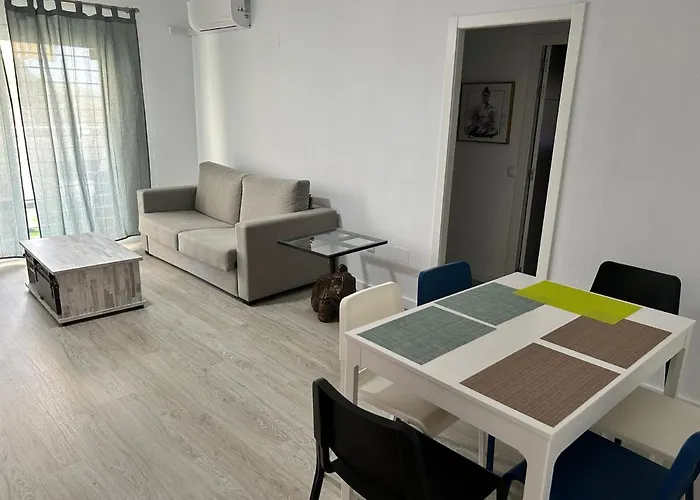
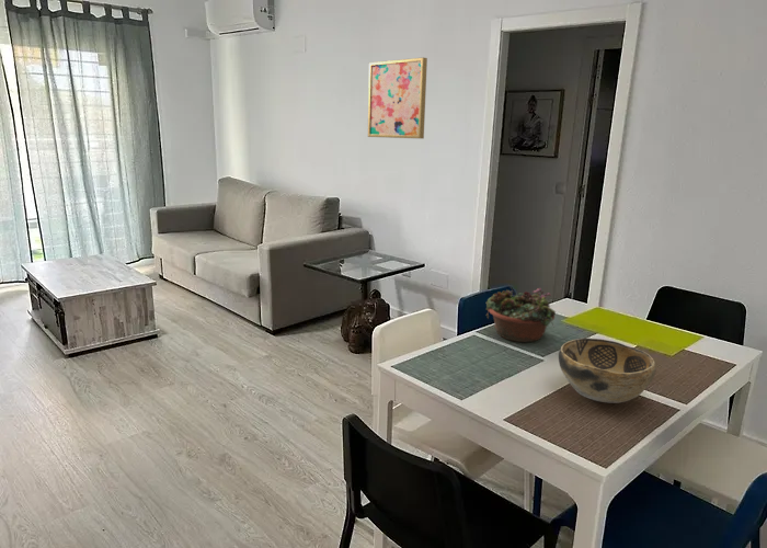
+ succulent planter [485,284,557,343]
+ wall art [367,56,428,140]
+ decorative bowl [558,338,657,404]
